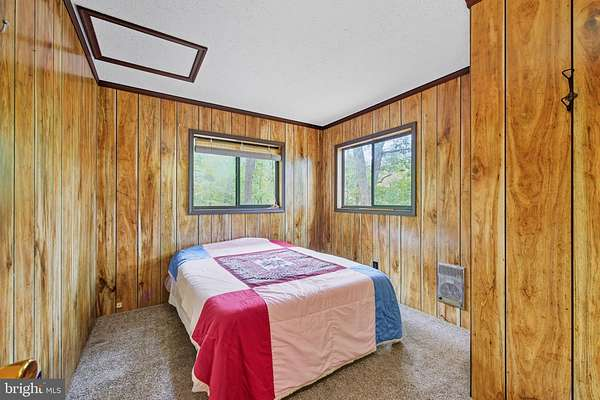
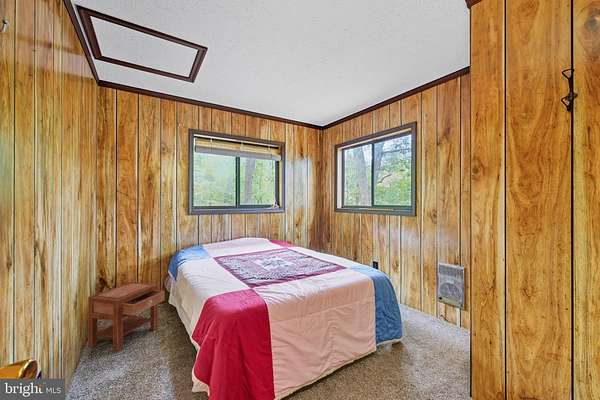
+ nightstand [87,281,165,354]
